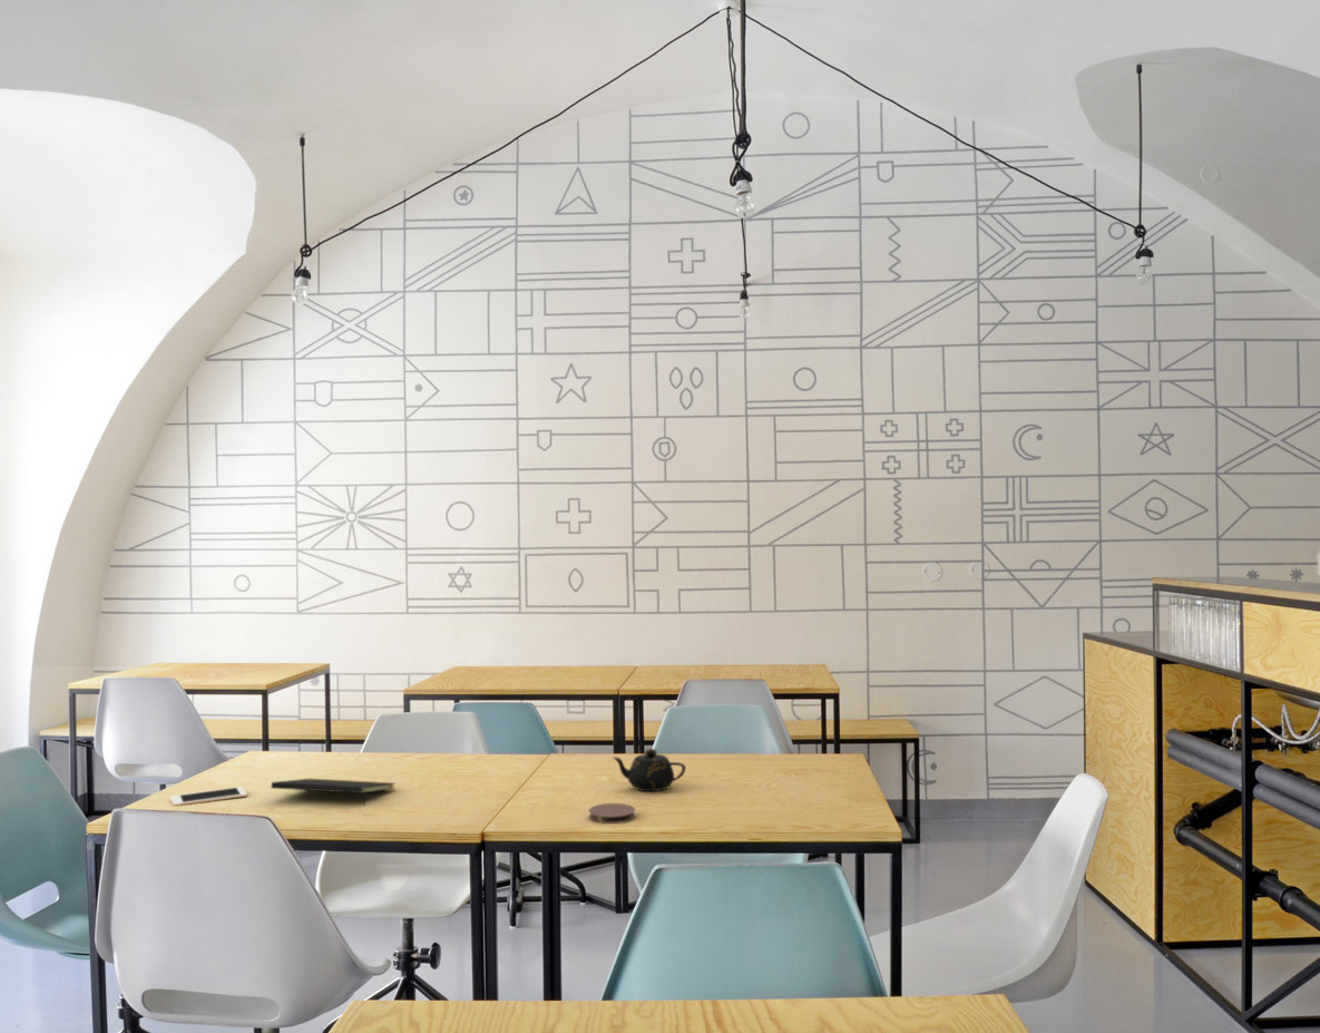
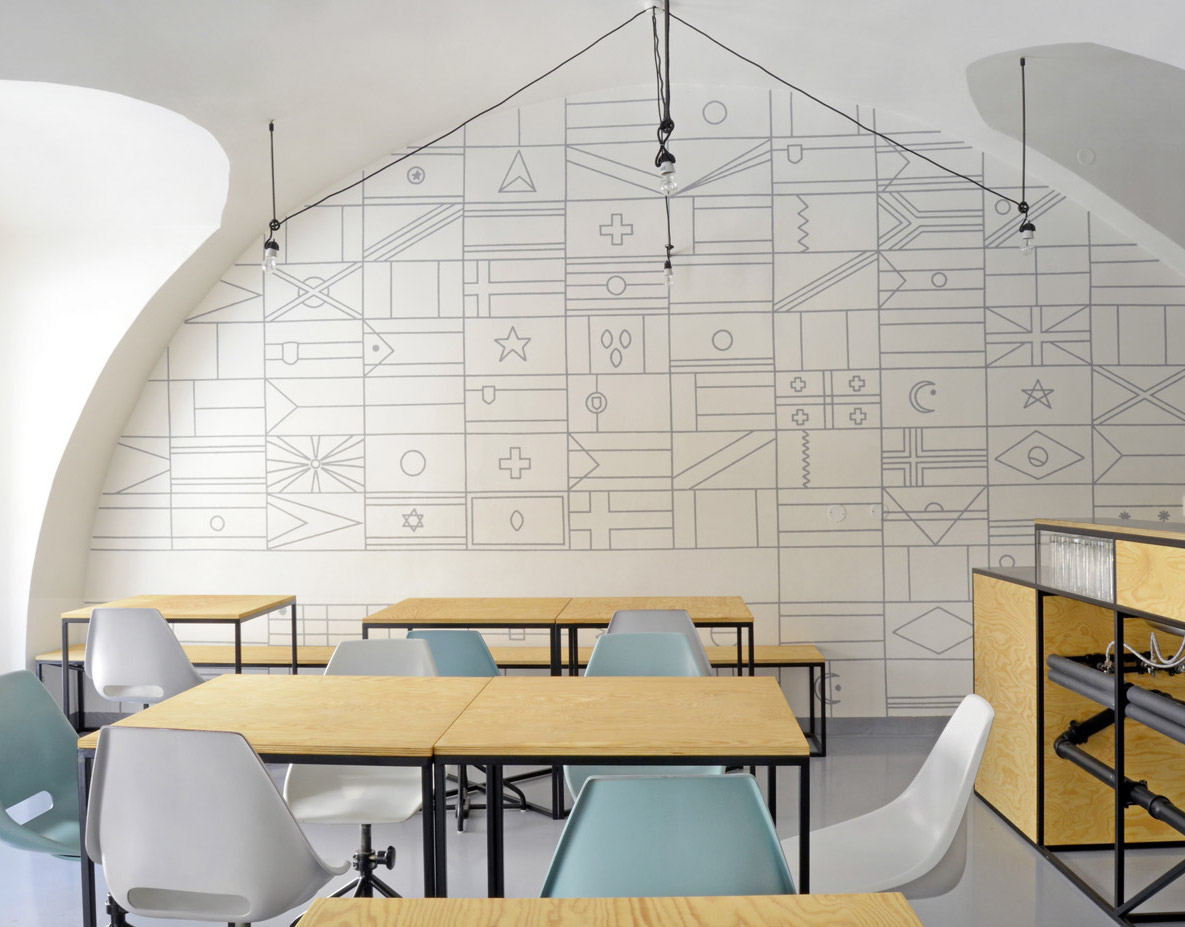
- notepad [270,778,397,807]
- teapot [612,748,686,792]
- cell phone [169,786,248,807]
- coaster [588,802,636,825]
